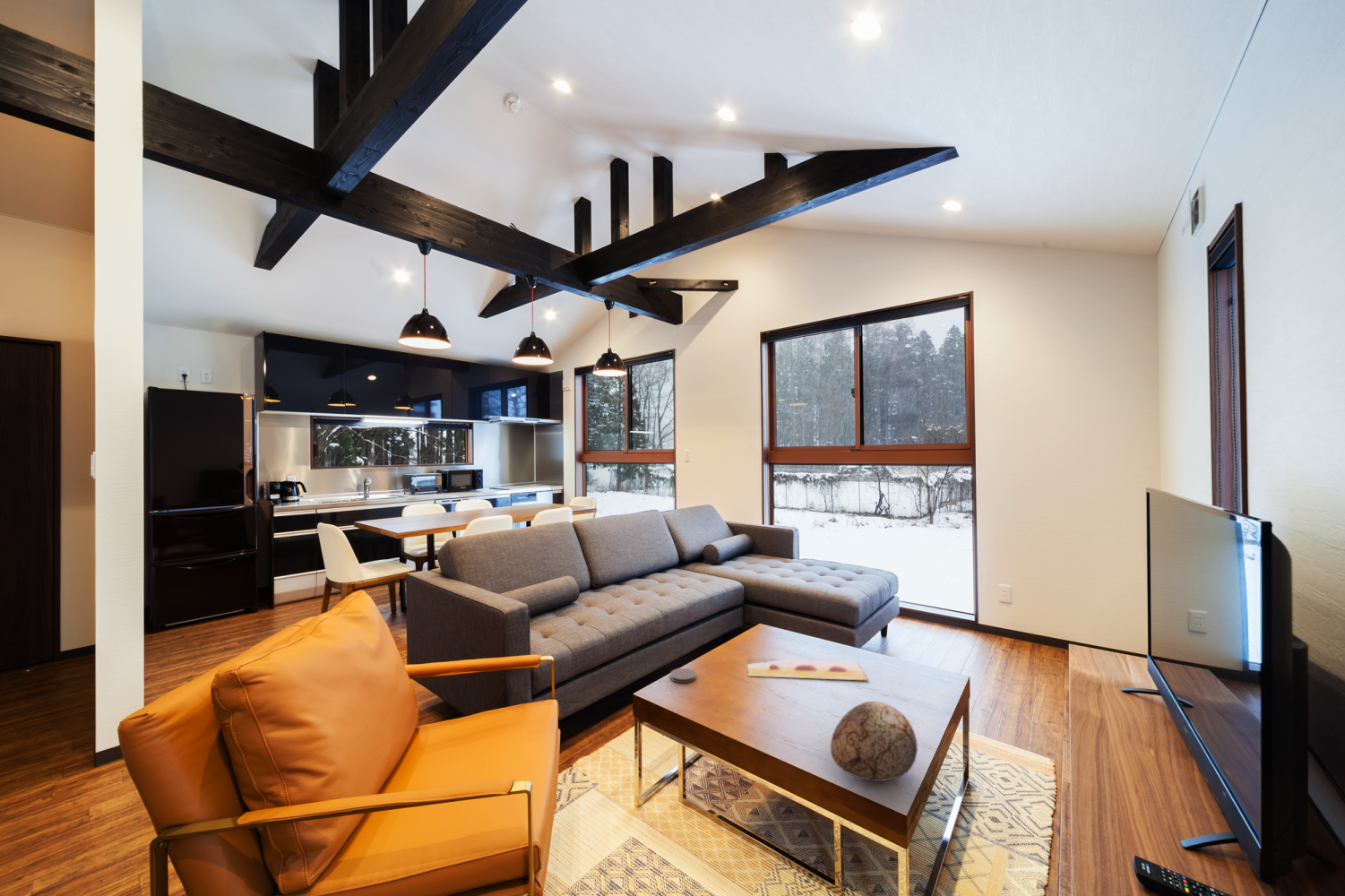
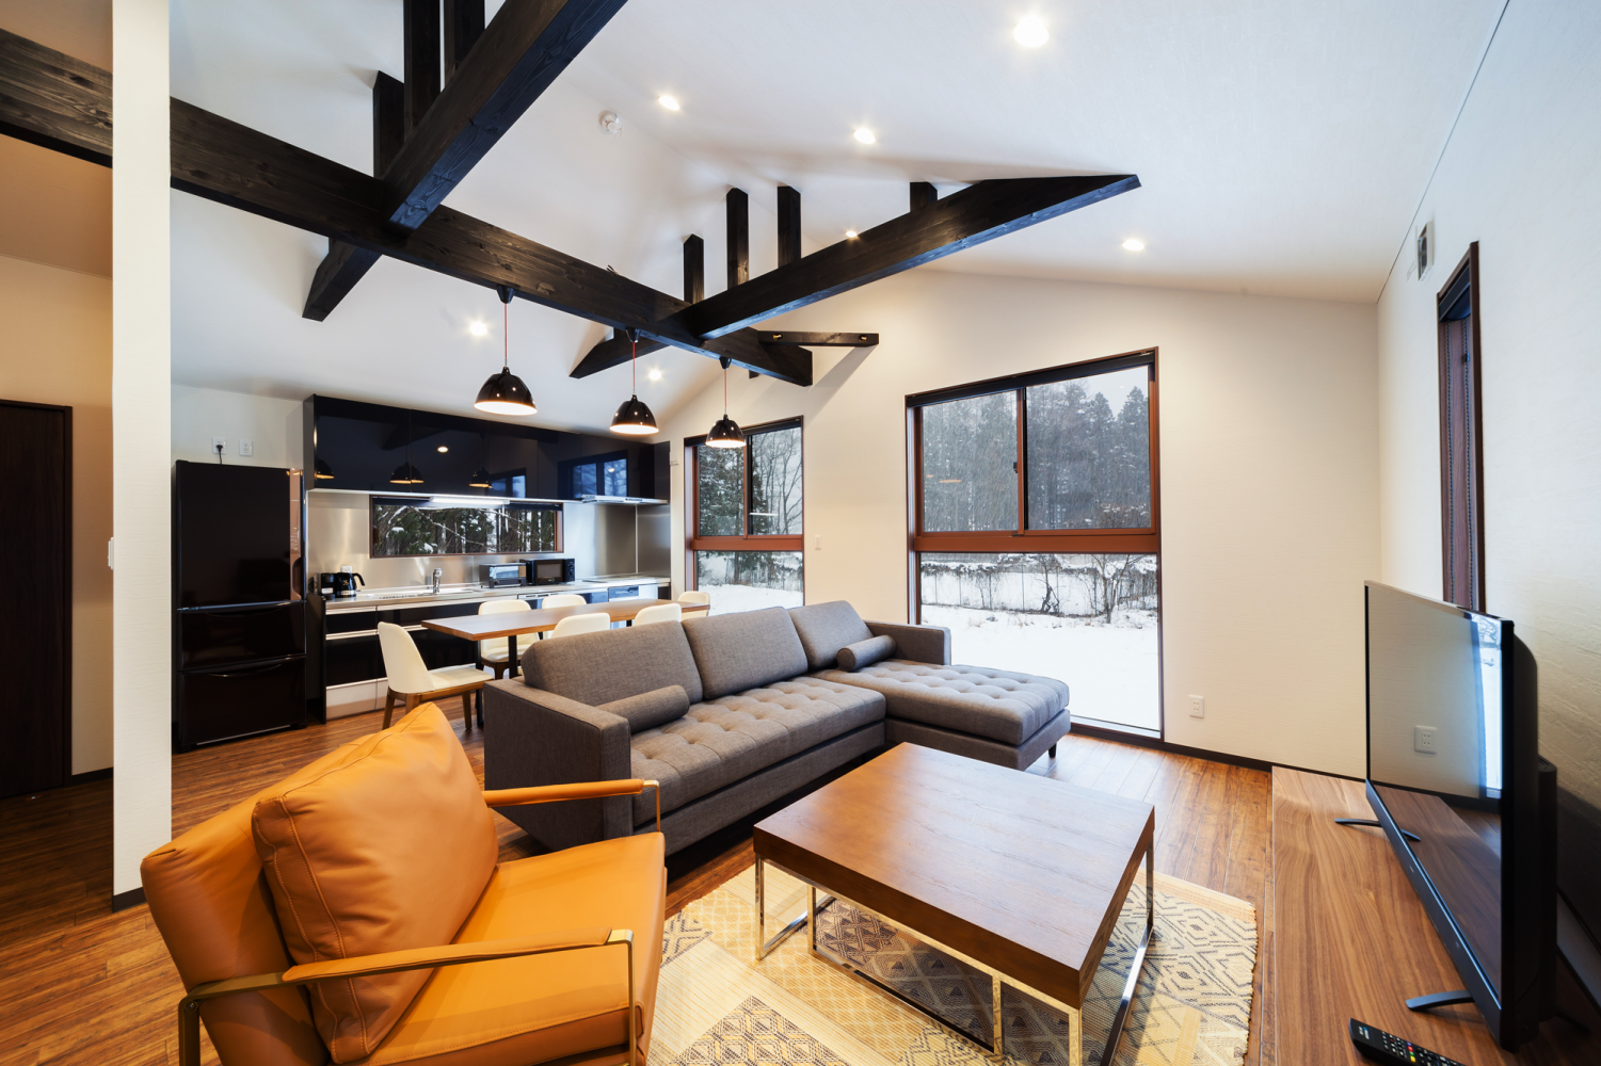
- decorative egg [830,700,918,782]
- coaster [669,668,697,684]
- painting [746,659,868,681]
